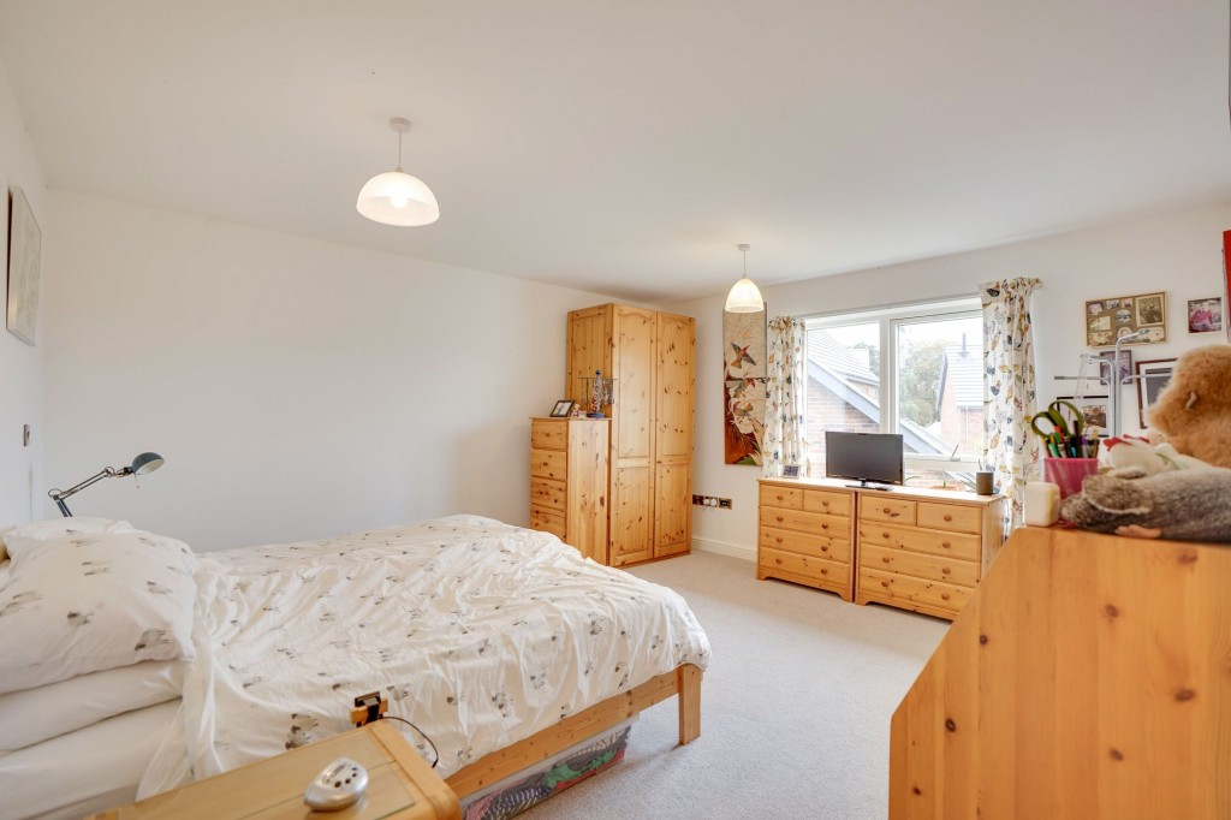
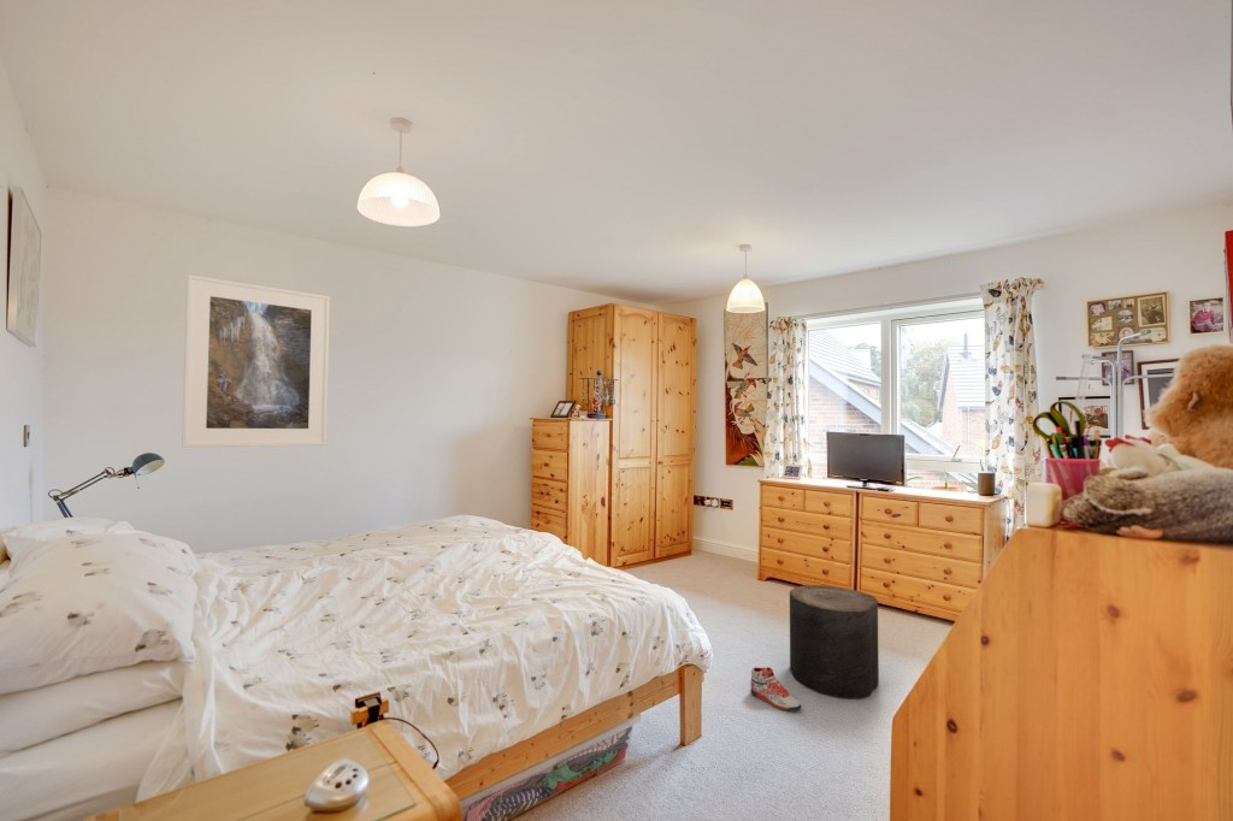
+ sneaker [749,666,802,713]
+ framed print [181,273,331,448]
+ stool [789,584,880,699]
